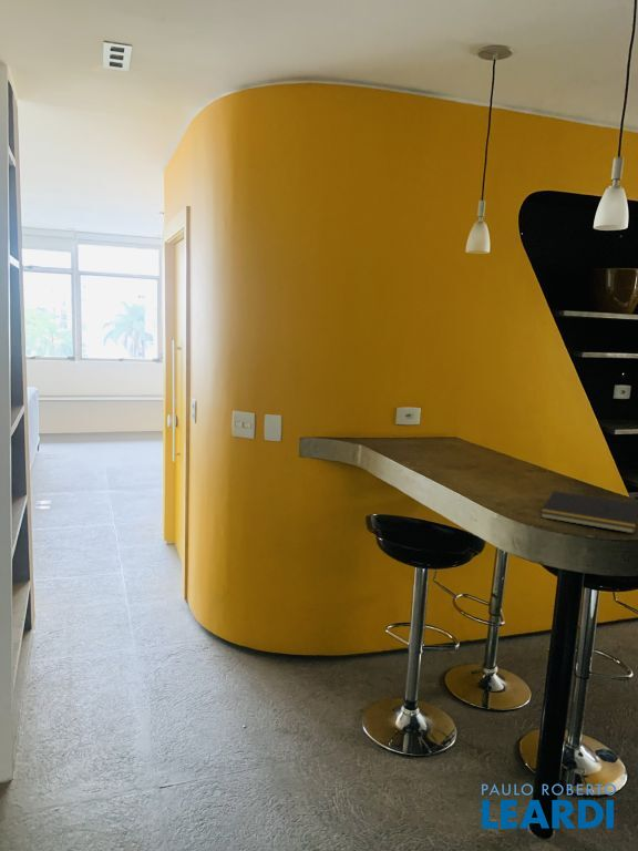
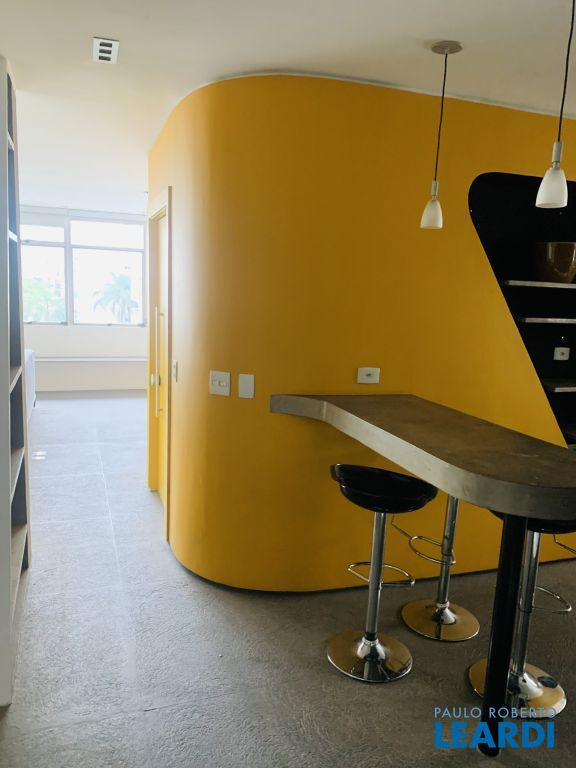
- notepad [539,490,638,534]
